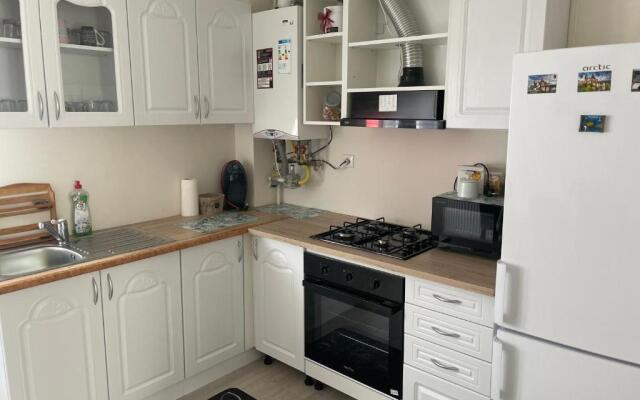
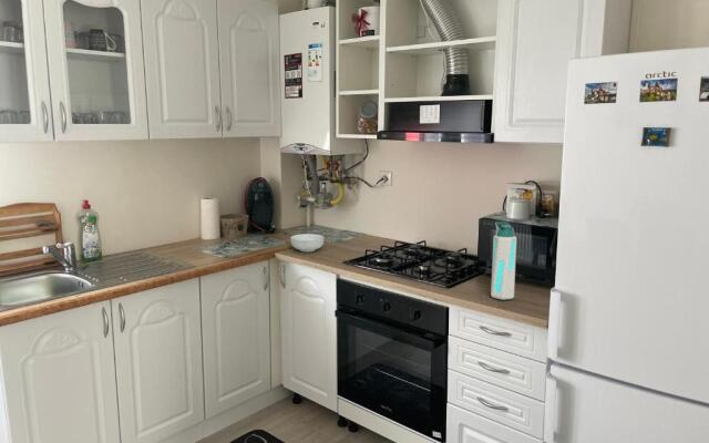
+ cereal bowl [289,233,325,253]
+ water bottle [490,222,517,301]
